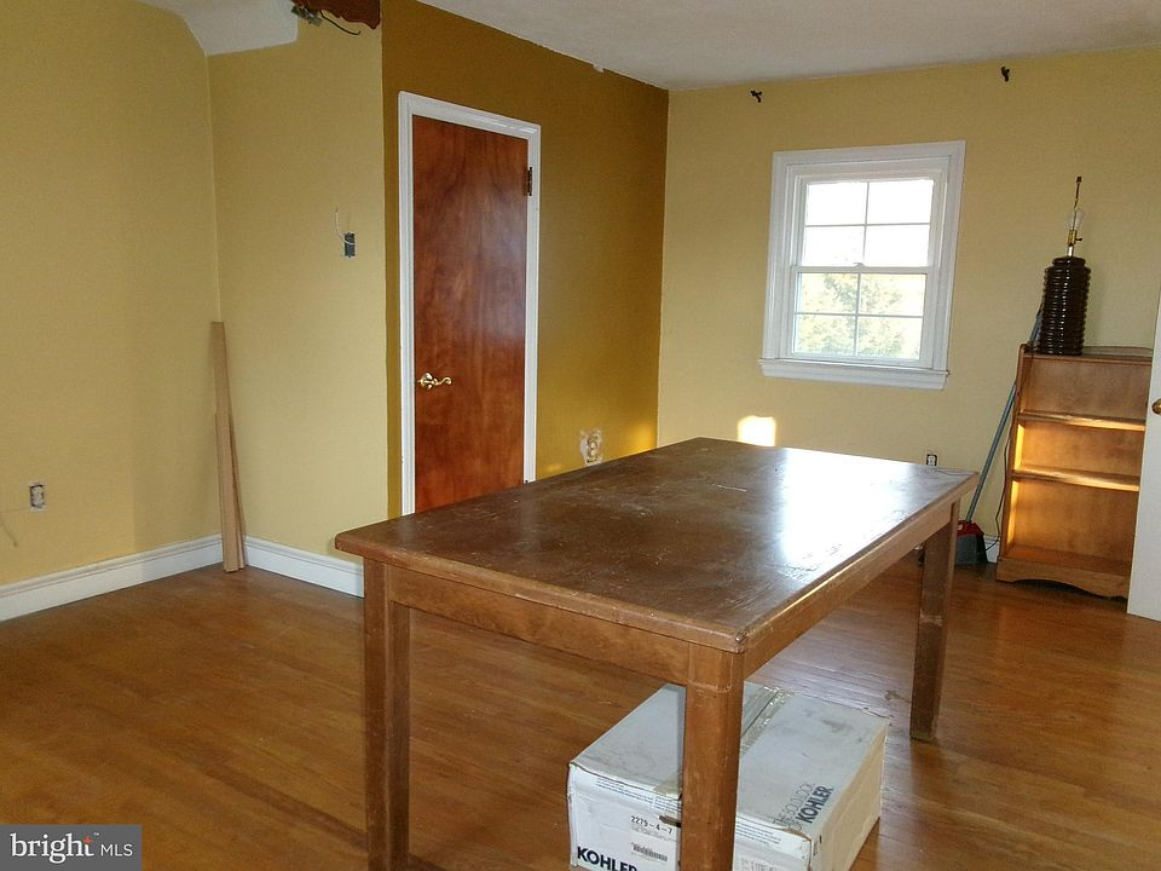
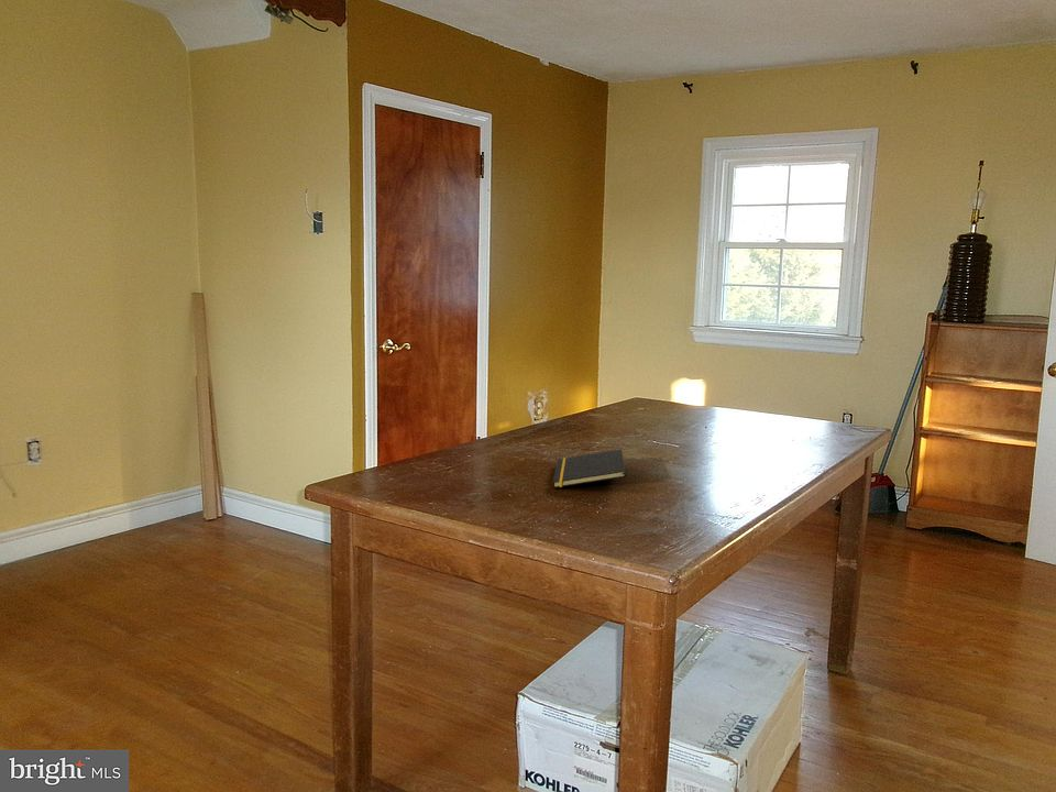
+ notepad [552,449,626,488]
